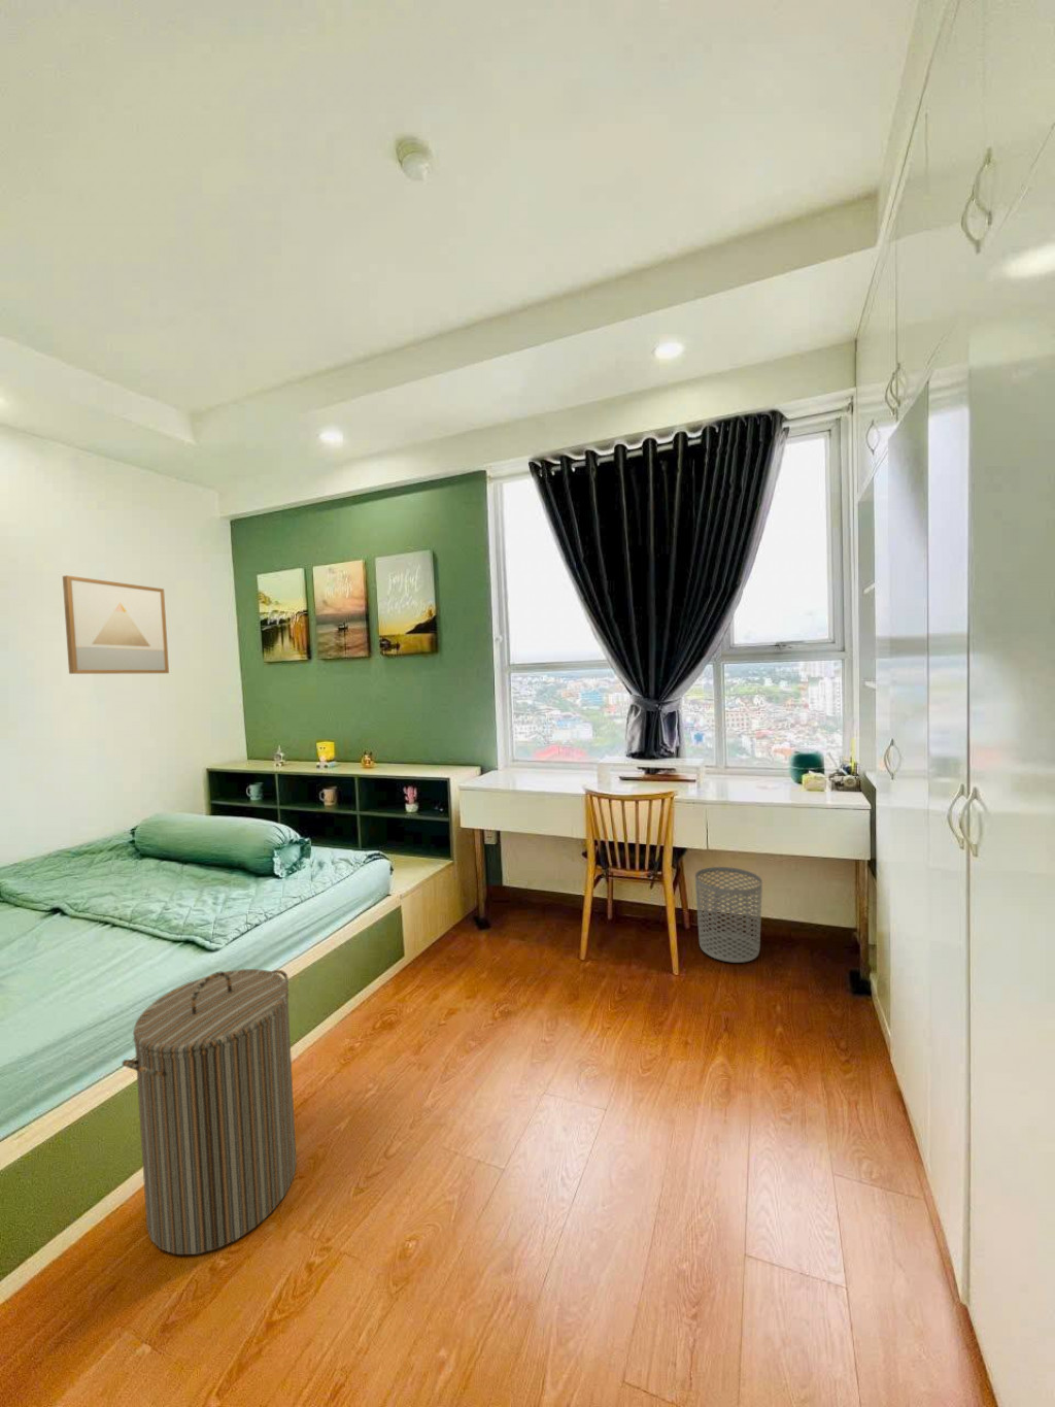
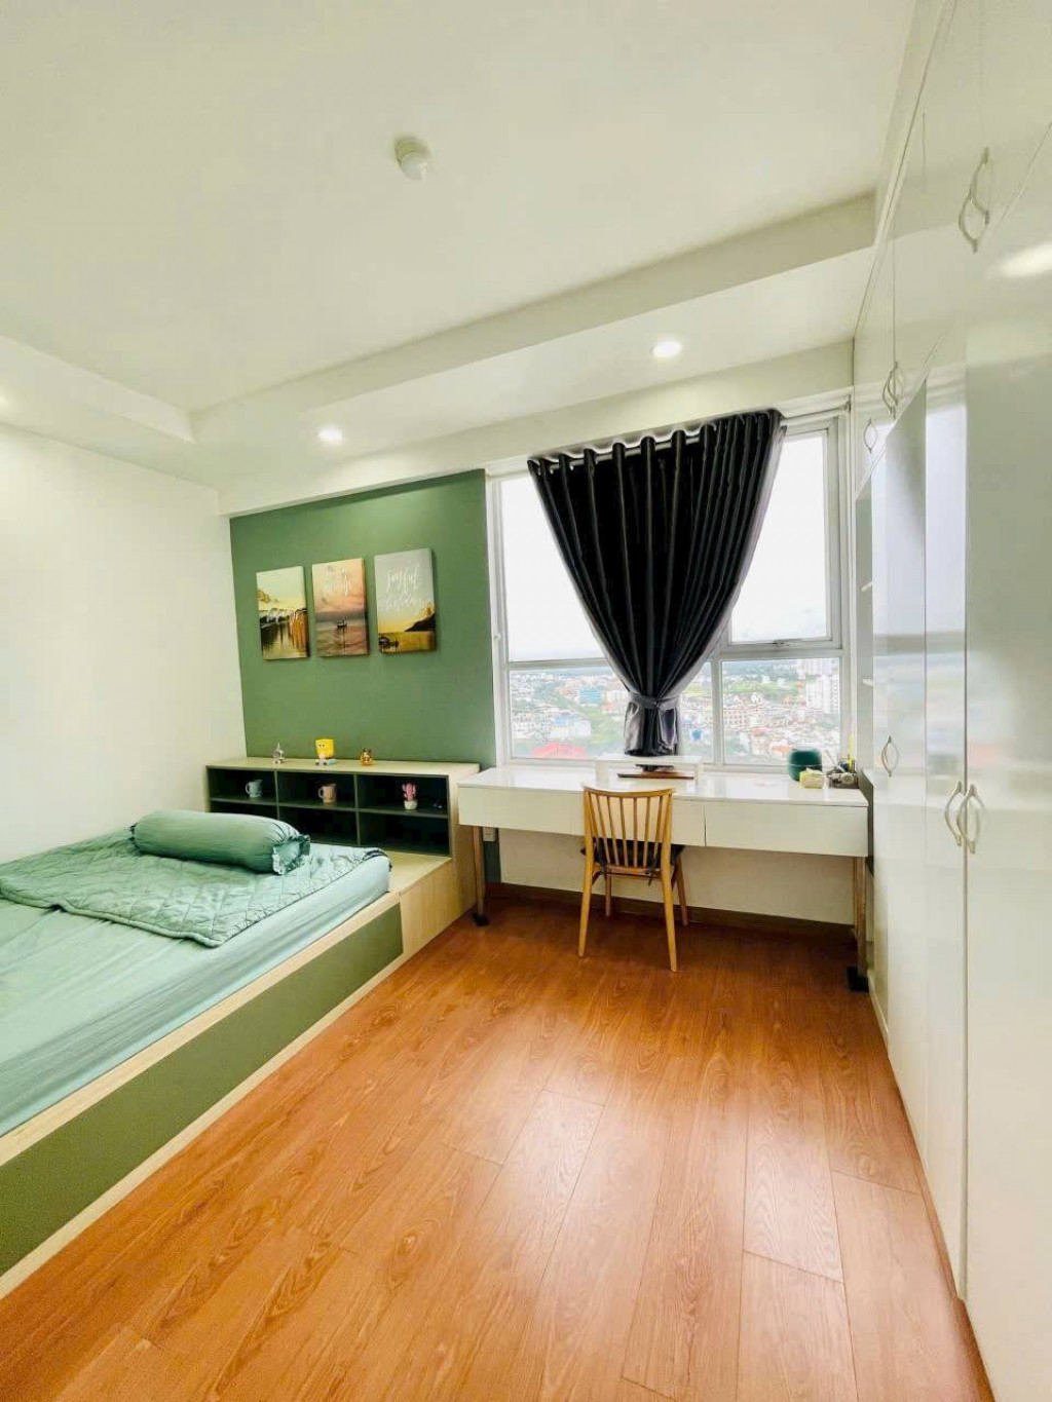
- waste bin [695,866,764,964]
- wall art [62,574,170,675]
- laundry hamper [121,968,298,1255]
